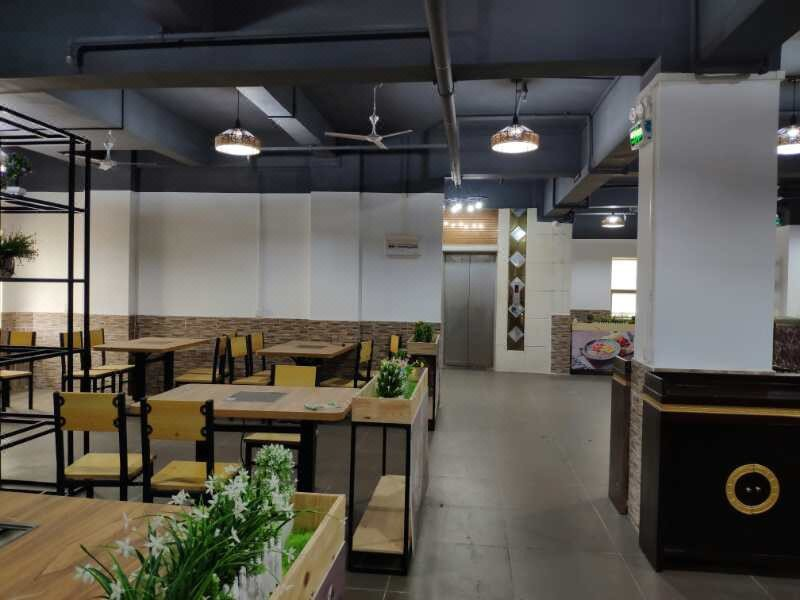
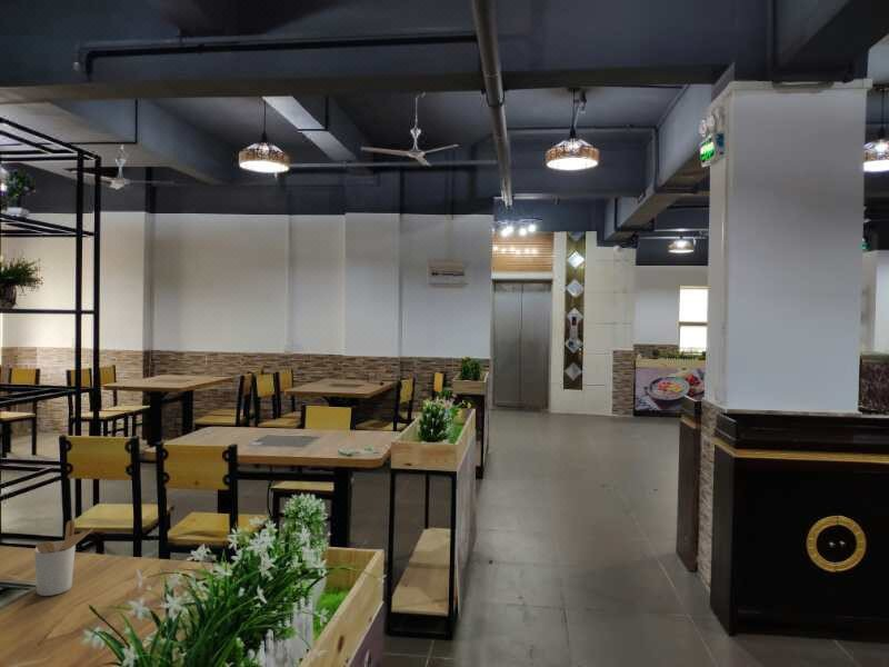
+ utensil holder [33,519,94,597]
